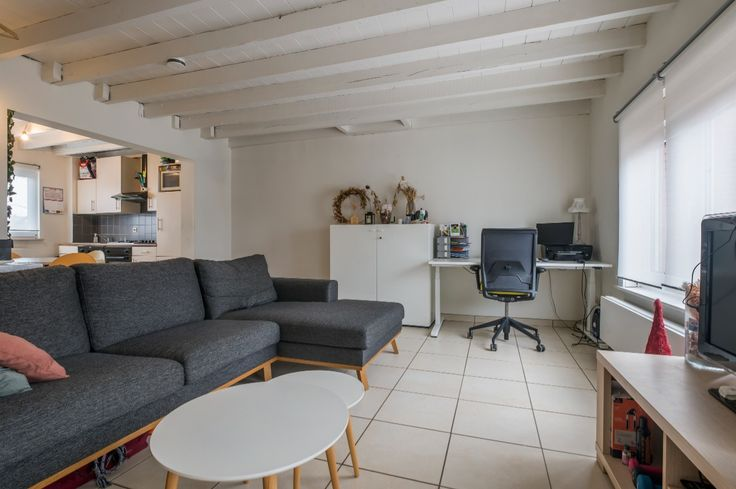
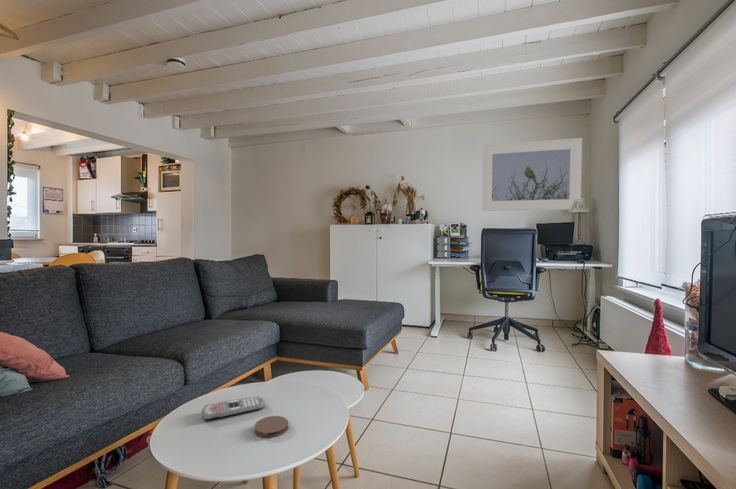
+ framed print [481,137,583,212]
+ coaster [254,415,289,439]
+ remote control [201,396,266,422]
